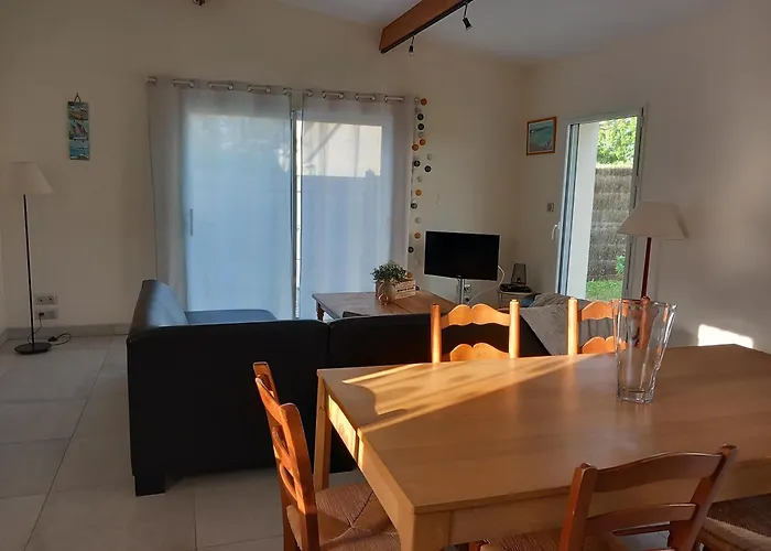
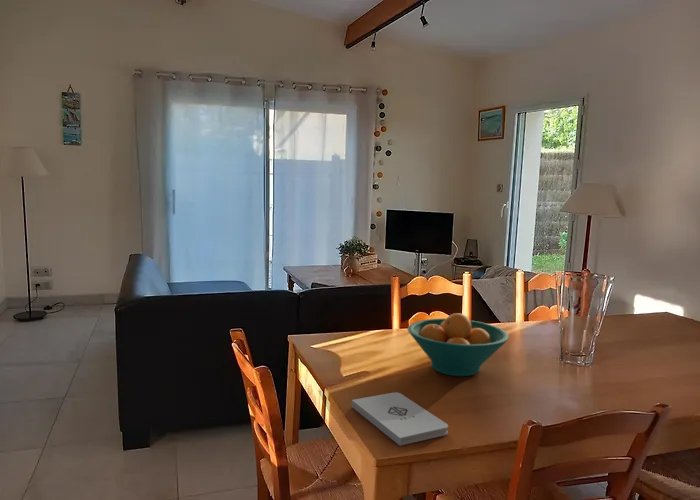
+ notepad [351,391,449,447]
+ fruit bowl [407,312,510,377]
